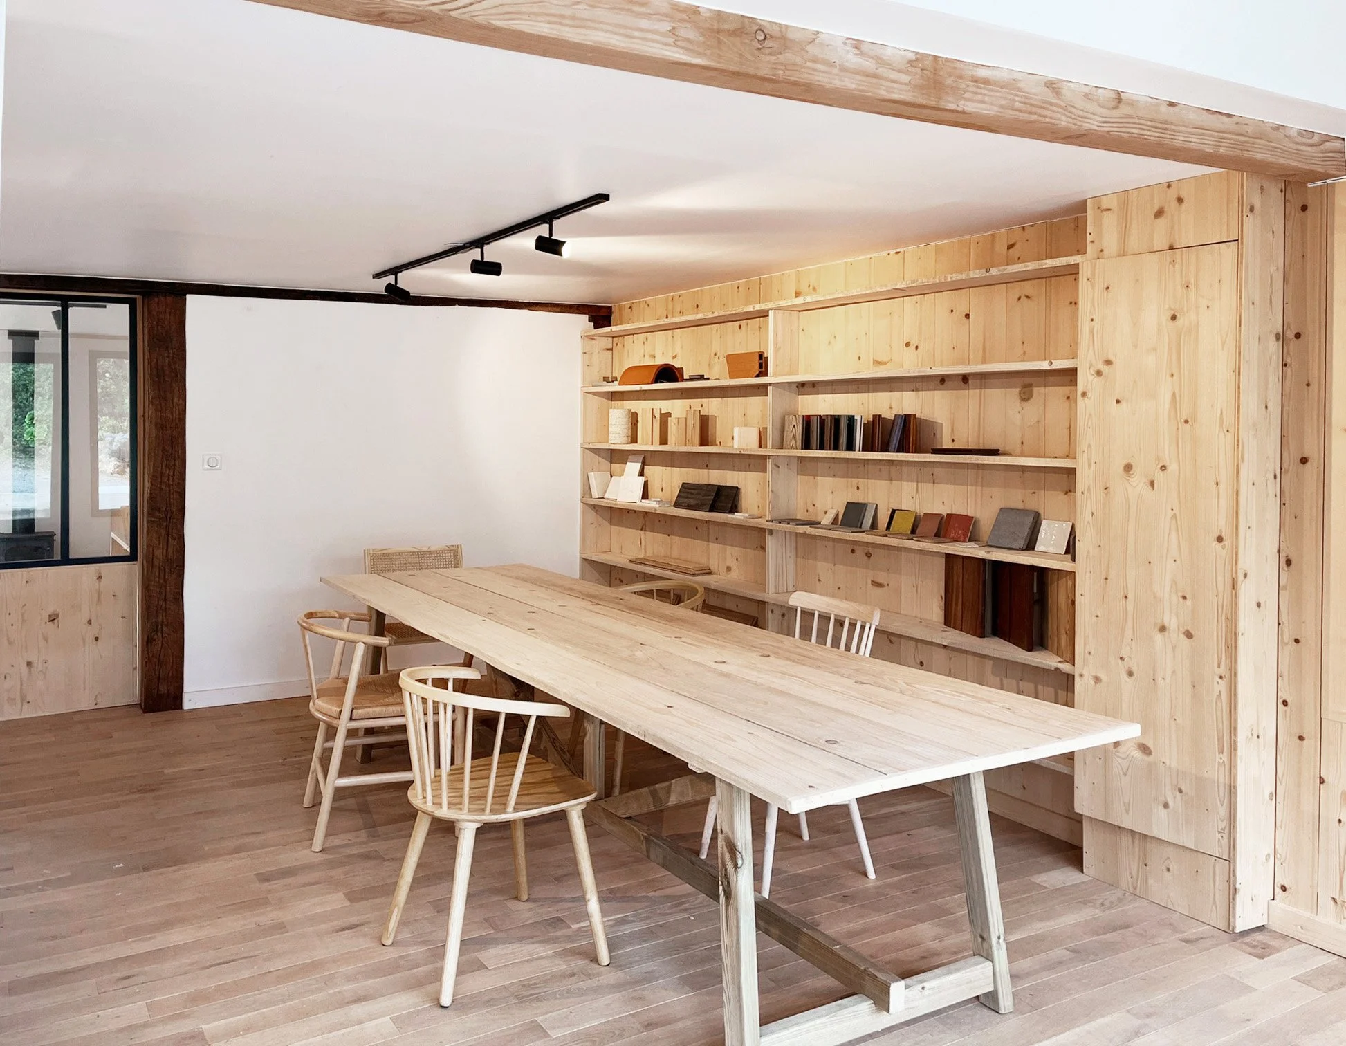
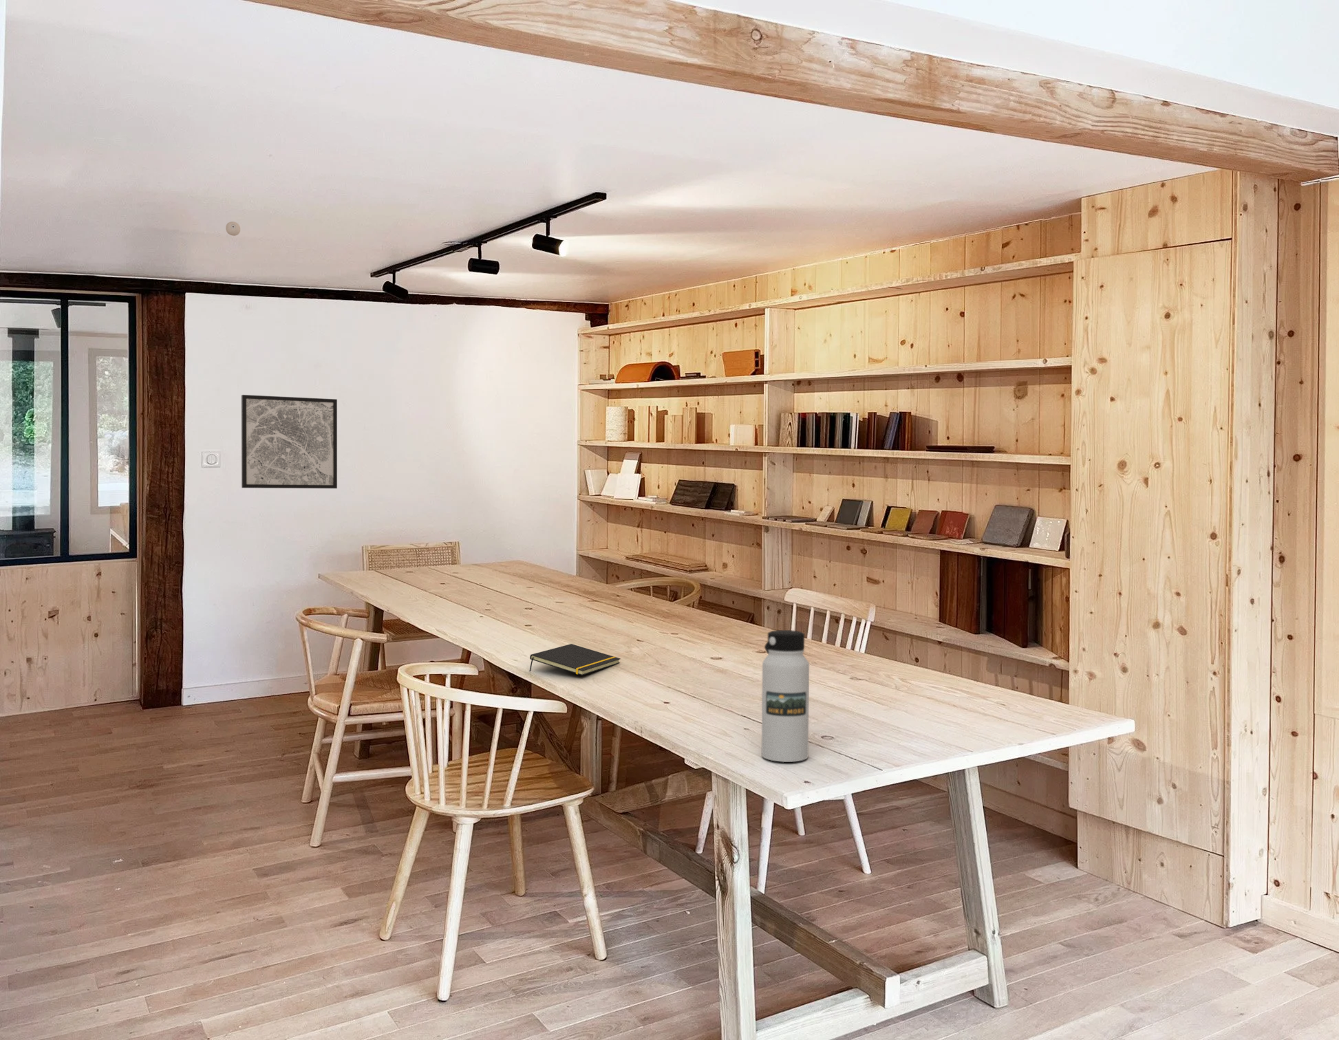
+ eyeball [225,221,241,237]
+ notepad [529,643,622,676]
+ wall art [241,394,338,489]
+ water bottle [761,629,810,763]
